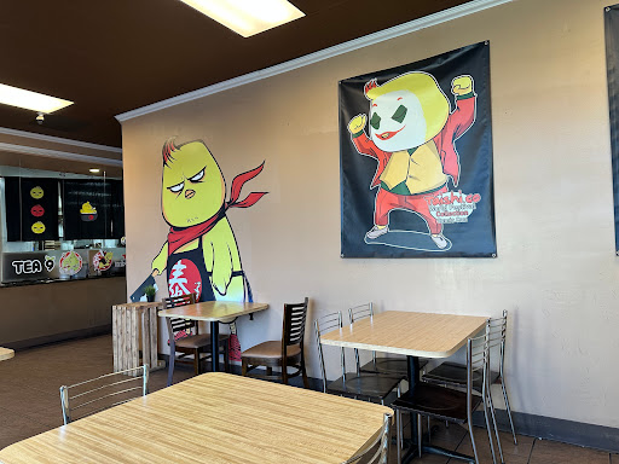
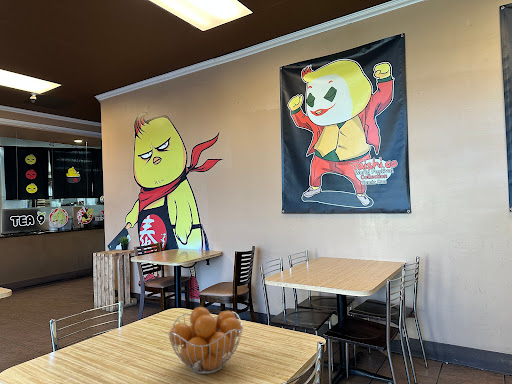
+ fruit basket [167,306,244,375]
